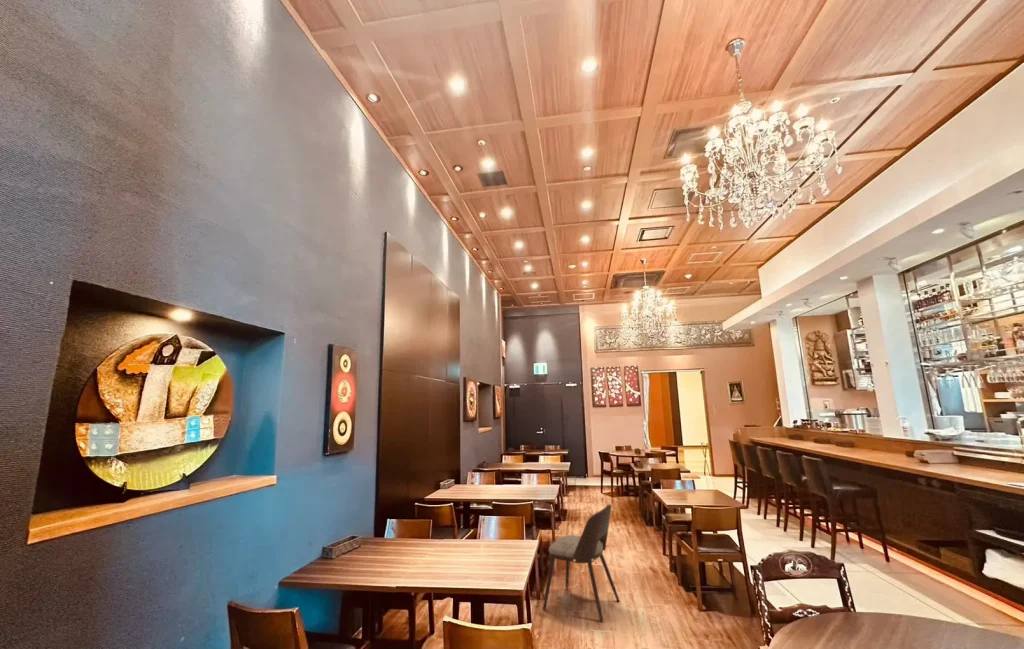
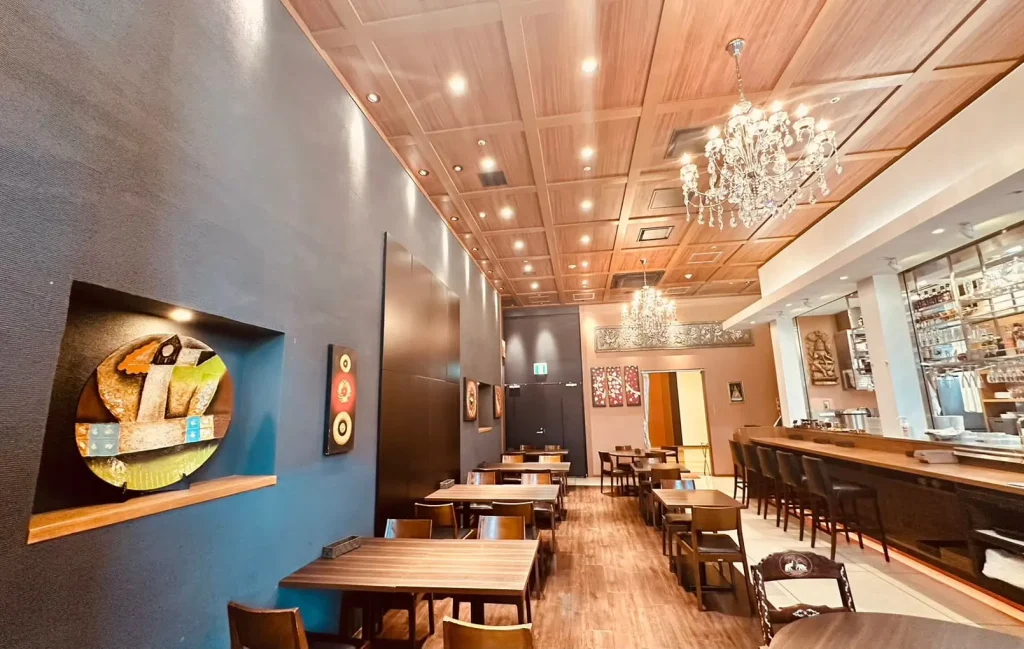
- dining chair [542,503,621,624]
